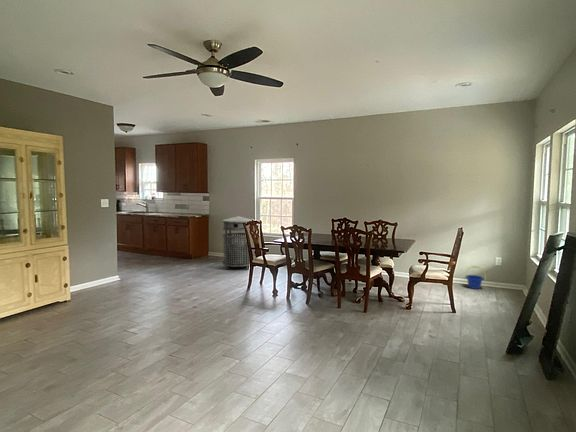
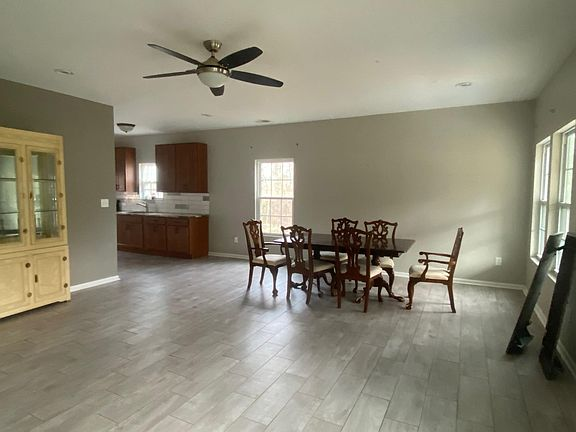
- trash can [222,215,253,271]
- bucket [463,265,487,290]
